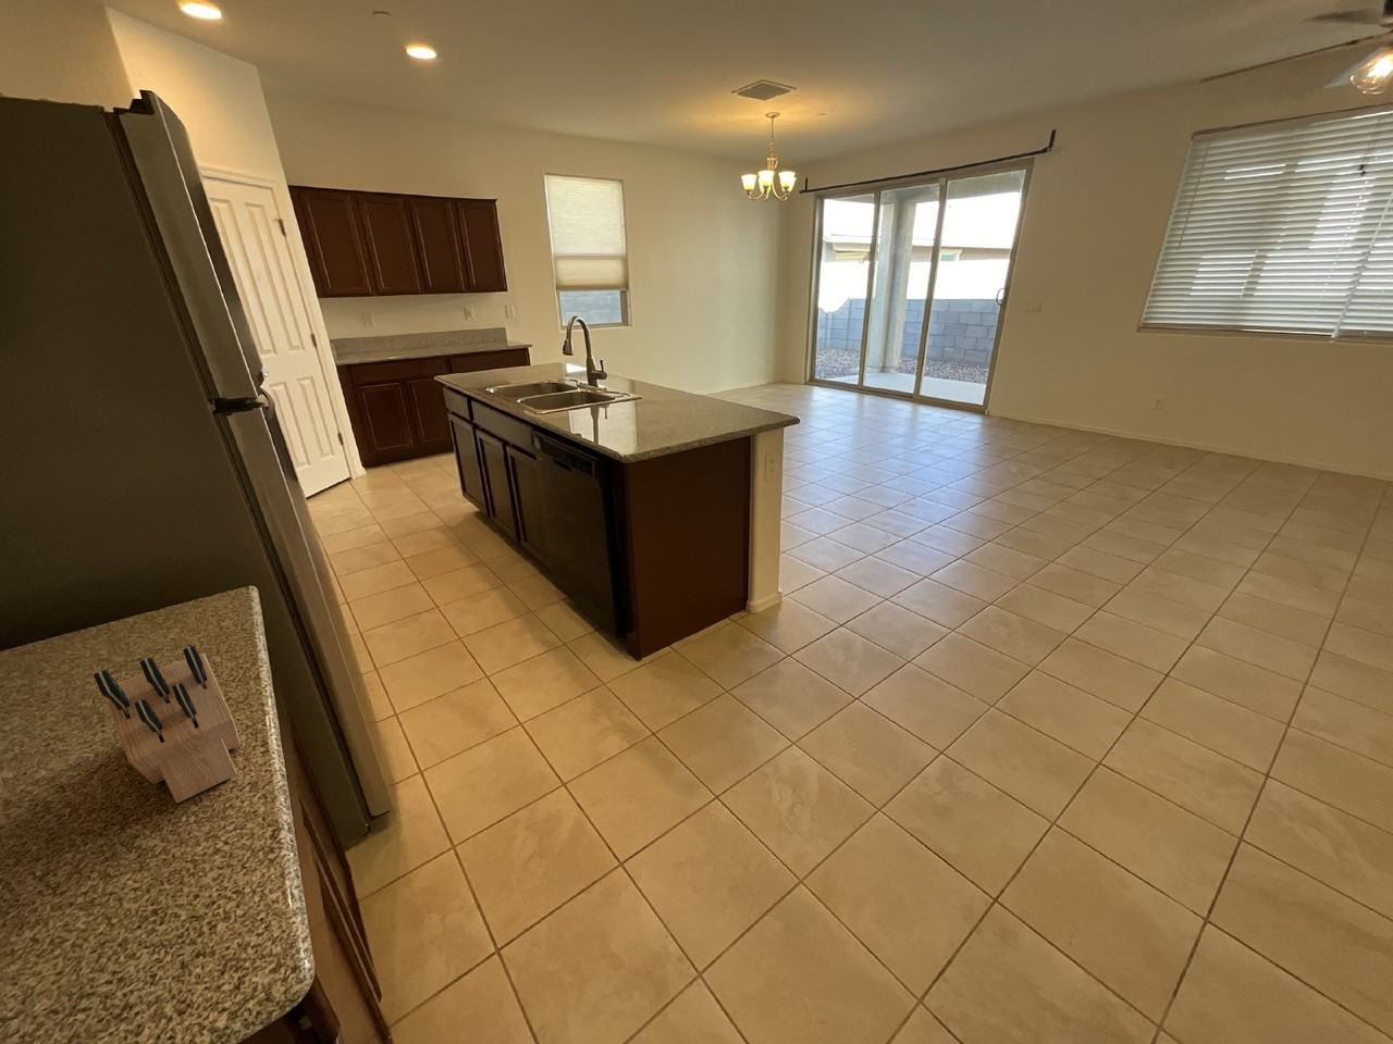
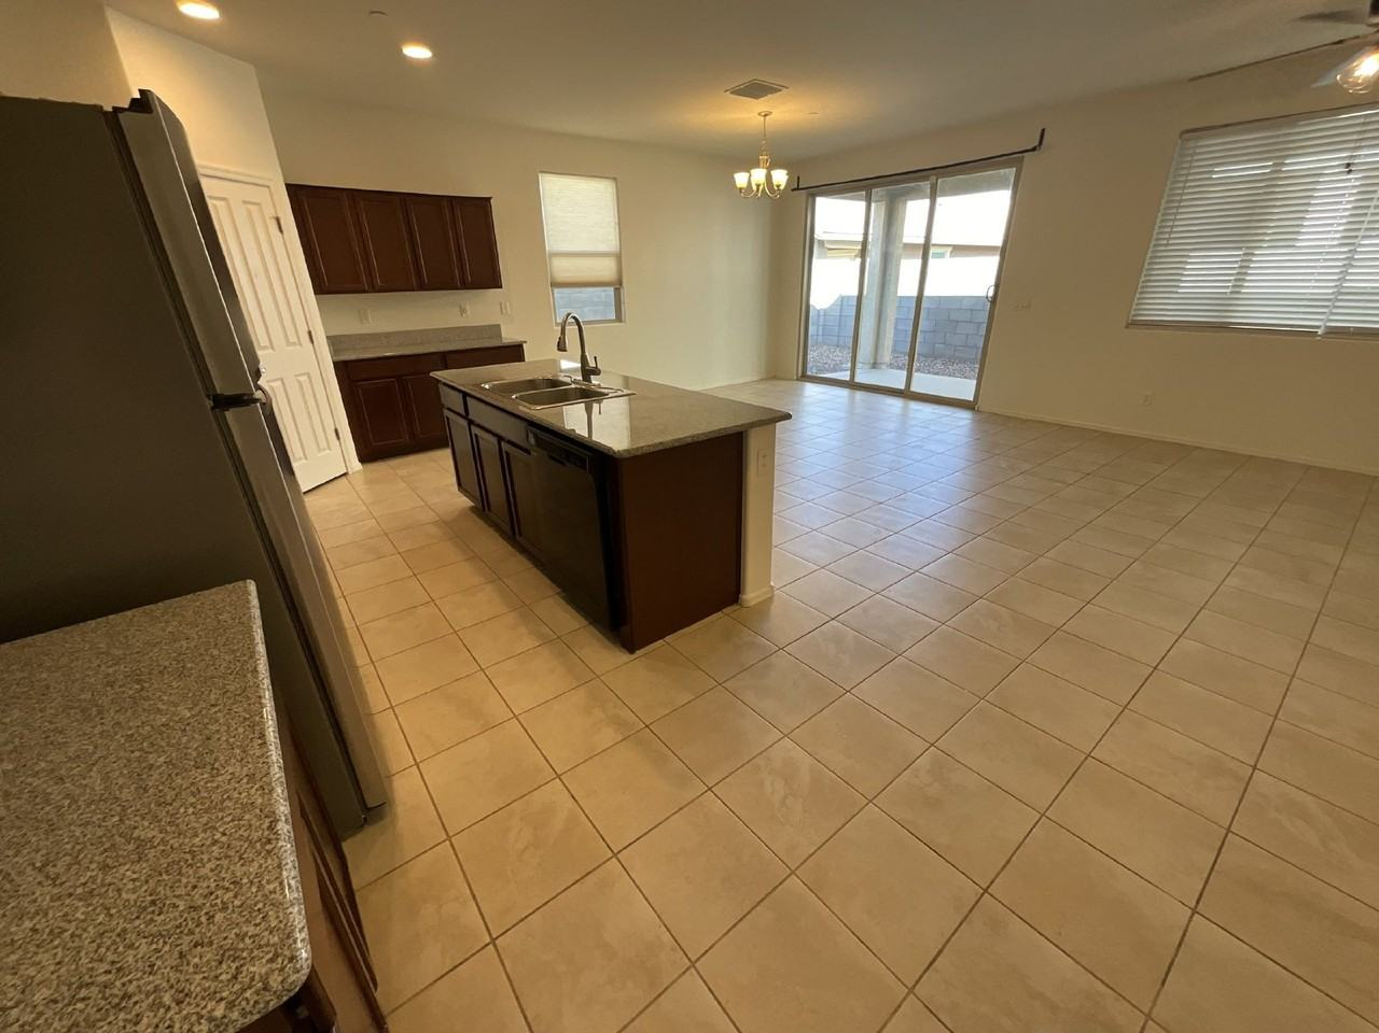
- knife block [92,645,241,804]
